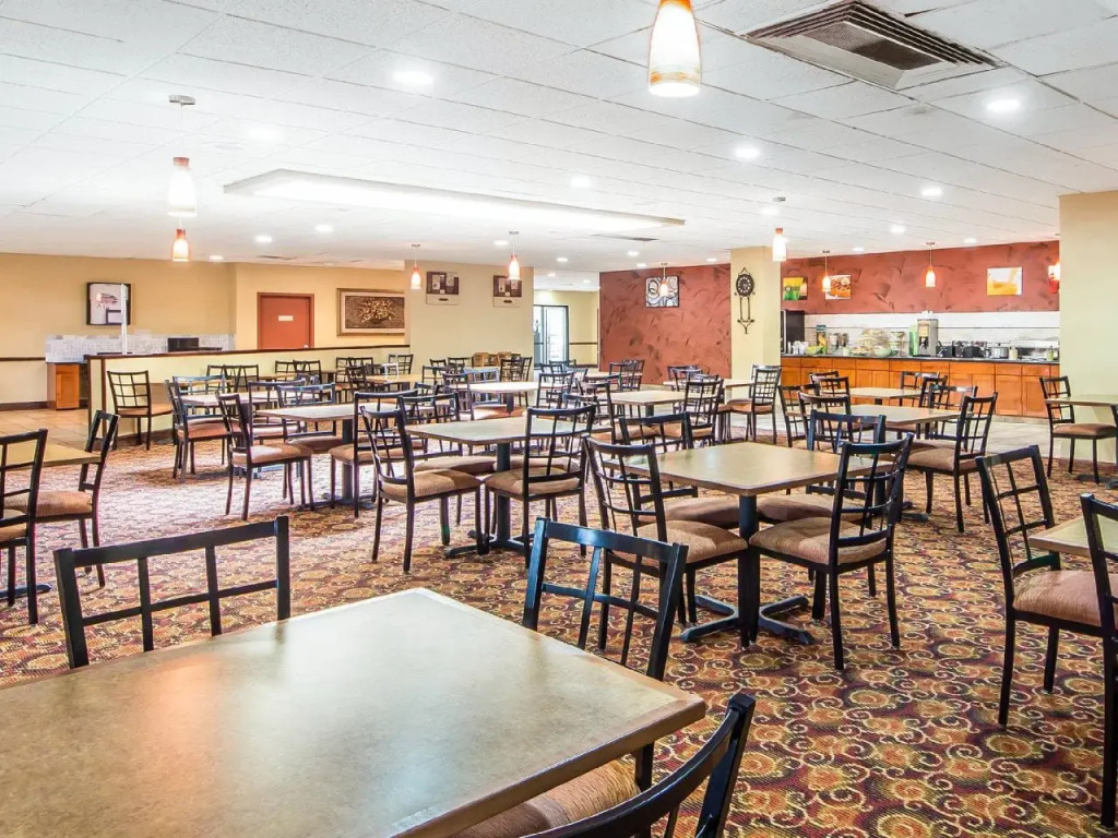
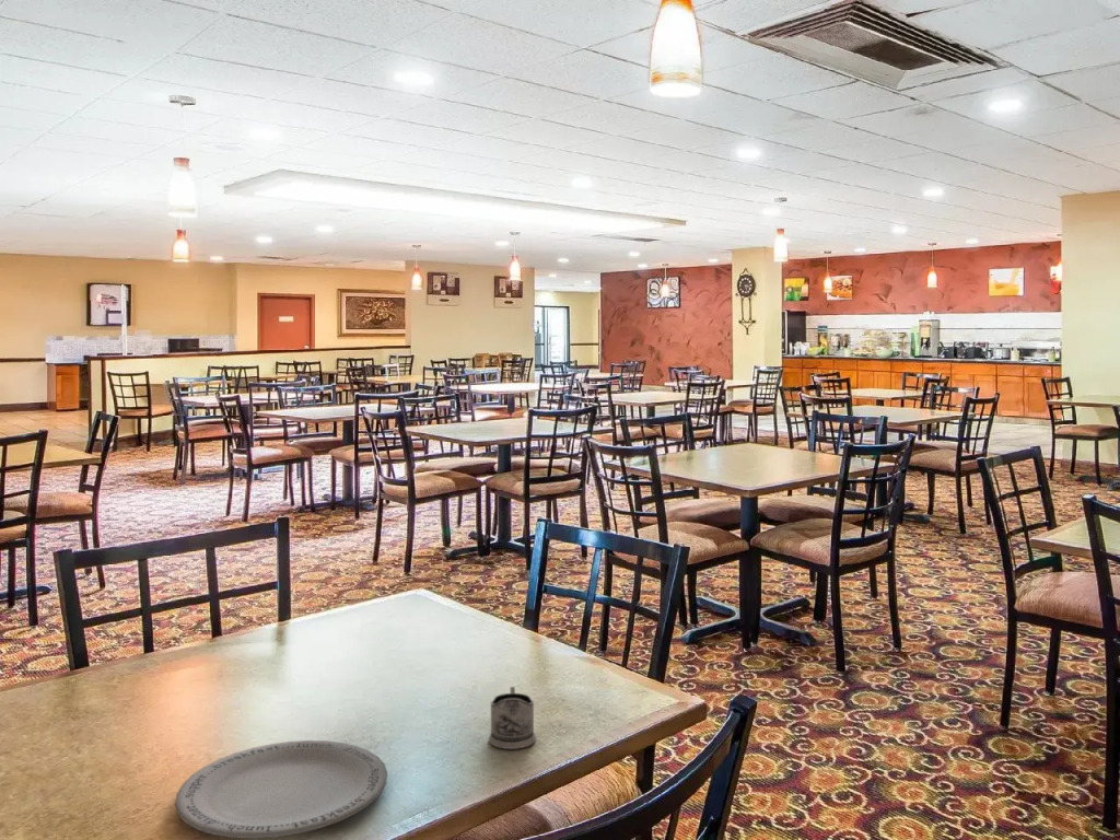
+ plate [174,739,388,840]
+ tea glass holder [488,686,537,750]
